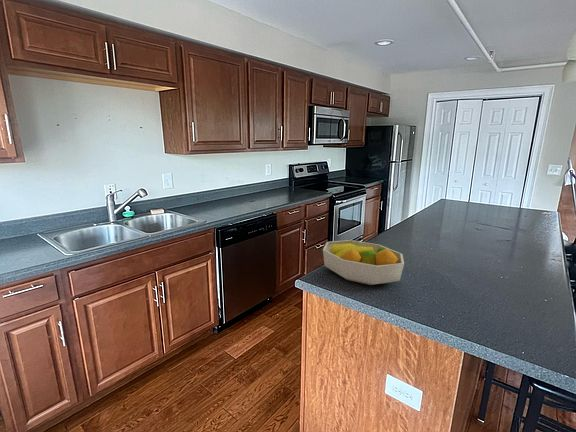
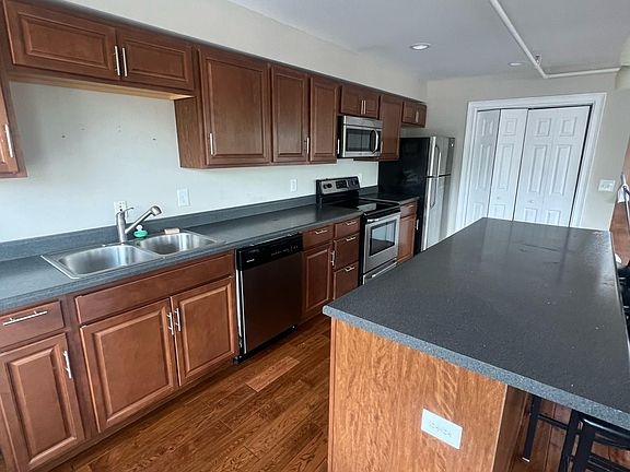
- fruit bowl [322,239,405,286]
